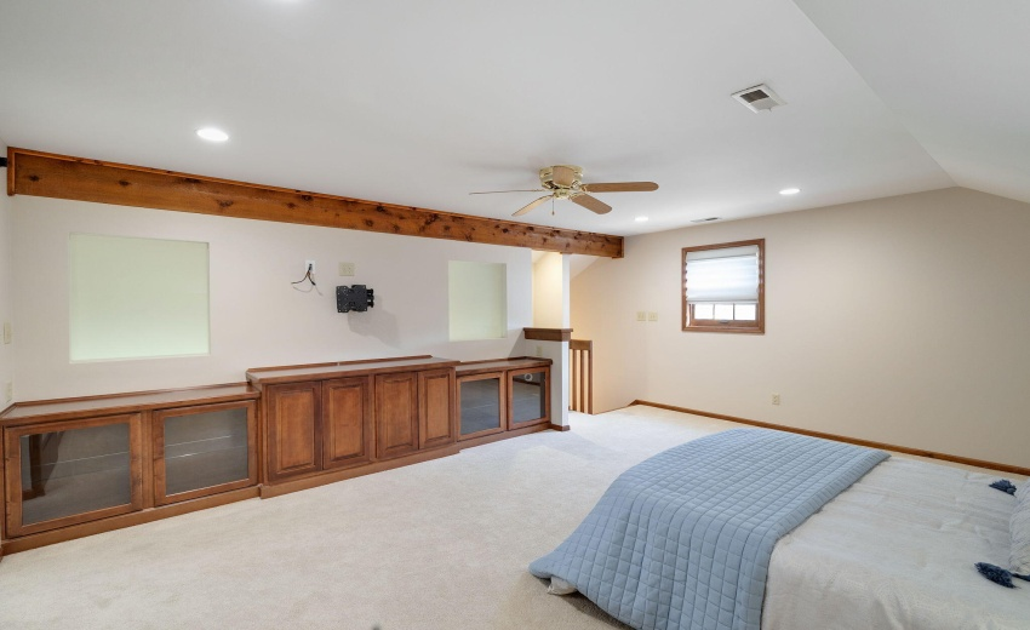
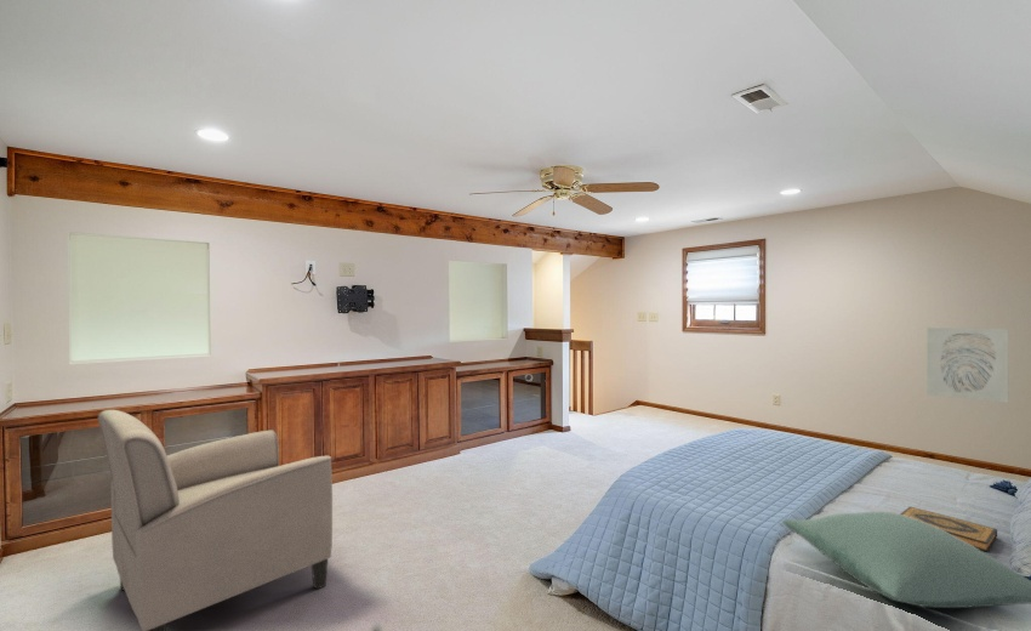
+ wall art [925,326,1010,404]
+ pillow [781,511,1031,609]
+ hardback book [900,505,998,553]
+ chair [97,409,334,631]
